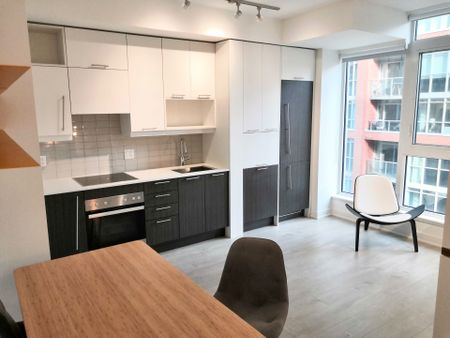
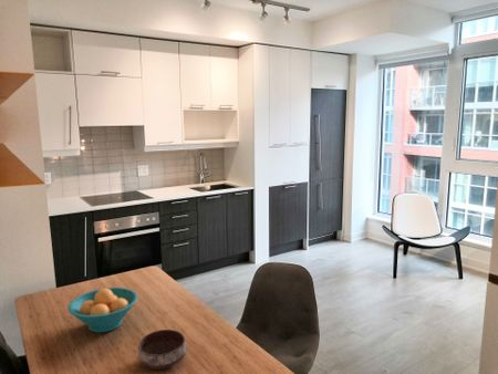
+ bowl [137,329,187,370]
+ fruit bowl [66,287,138,333]
